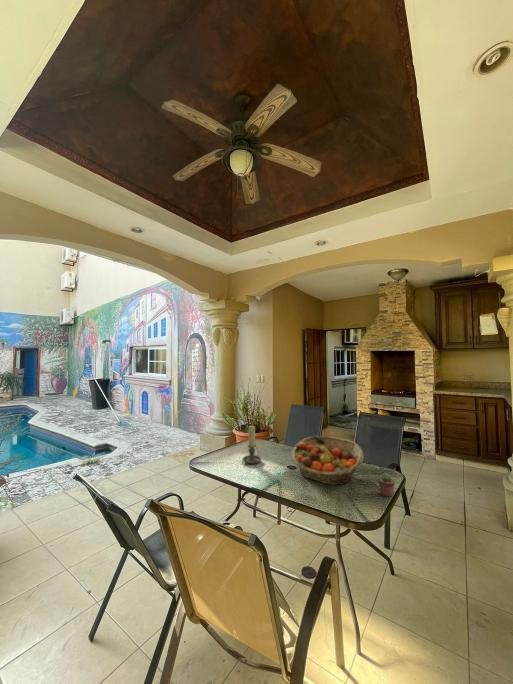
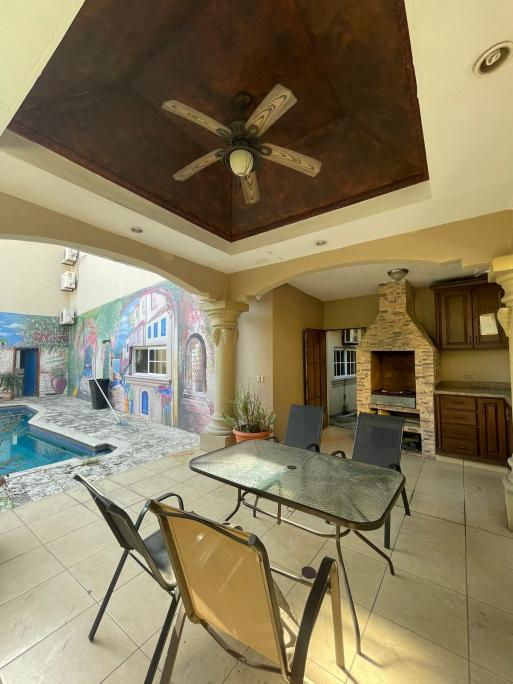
- potted succulent [377,472,396,498]
- candle holder [241,425,262,466]
- fruit basket [291,435,364,486]
